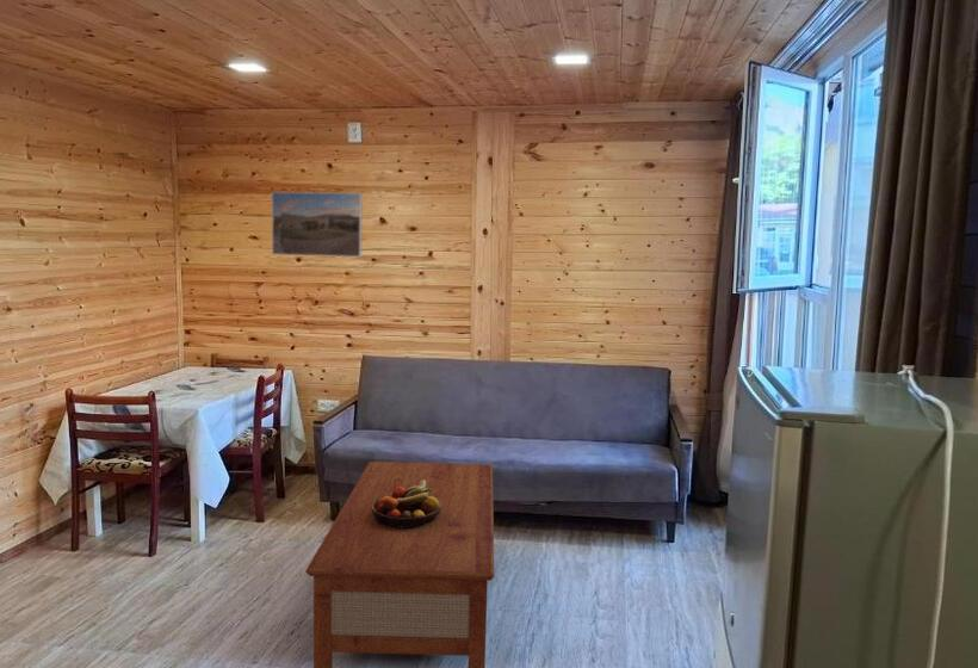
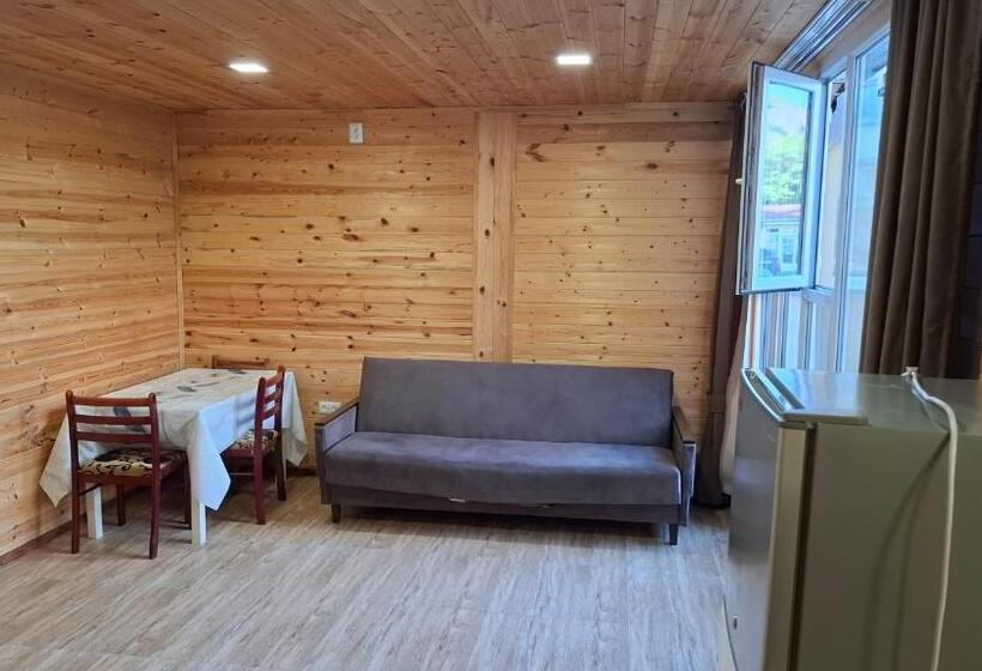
- coffee table [304,460,495,668]
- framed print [271,191,364,258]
- fruit bowl [372,480,441,530]
